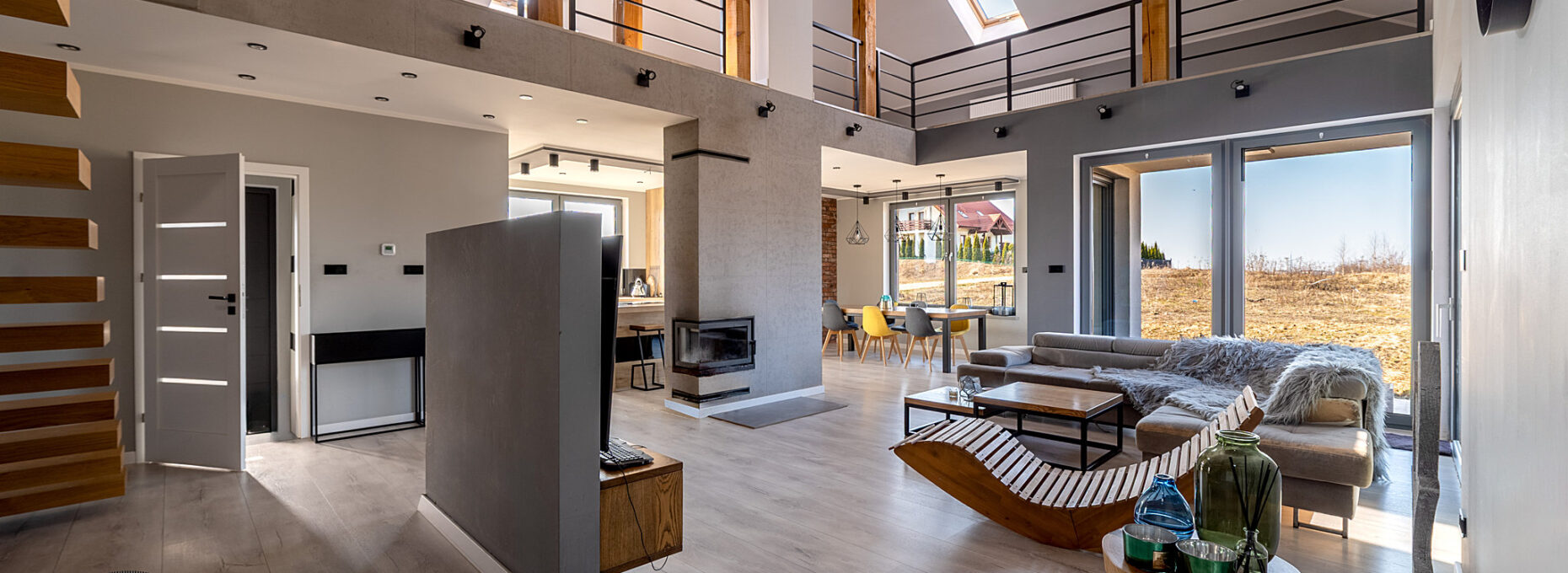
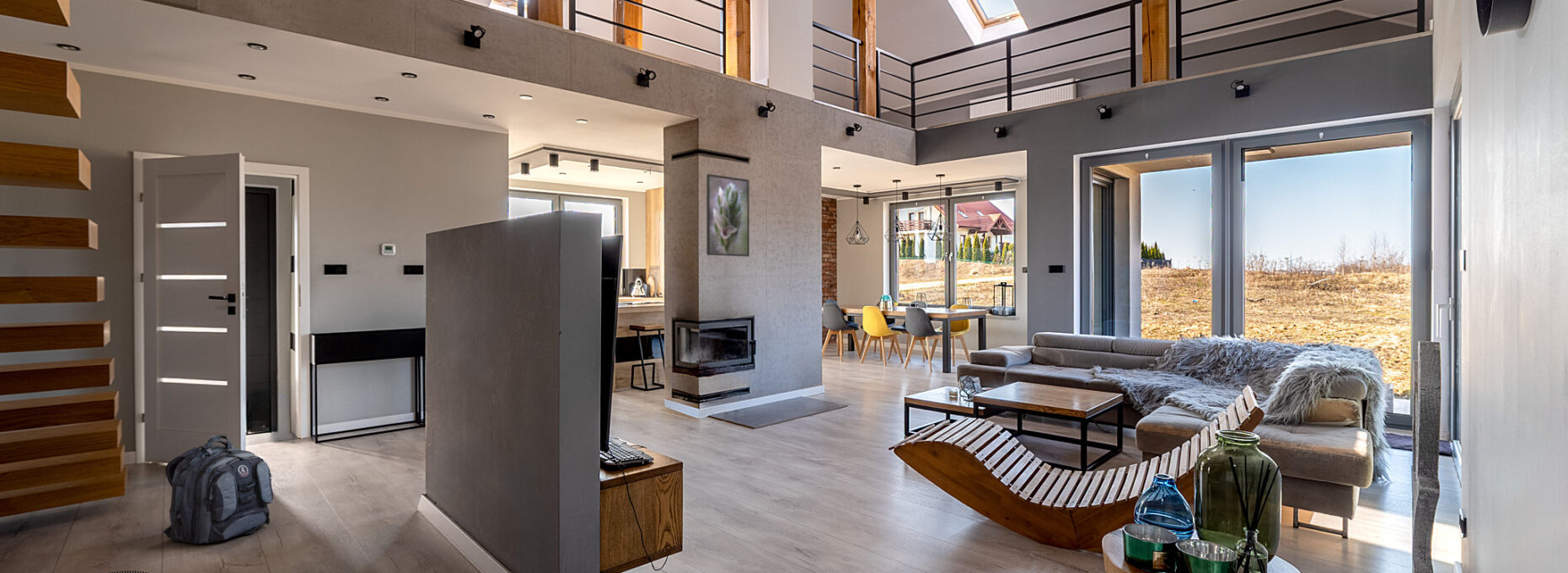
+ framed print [706,173,750,257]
+ backpack [162,435,274,545]
